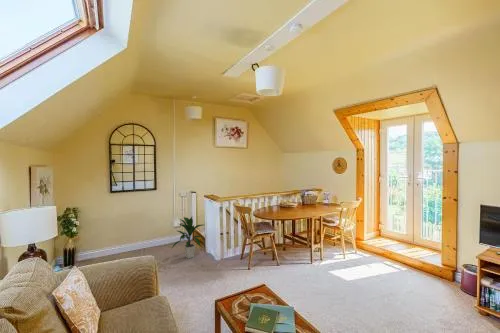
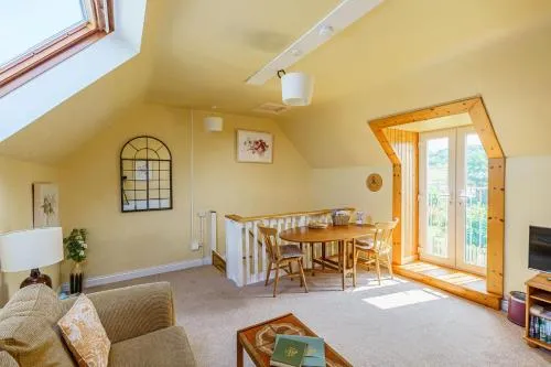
- indoor plant [171,216,204,259]
